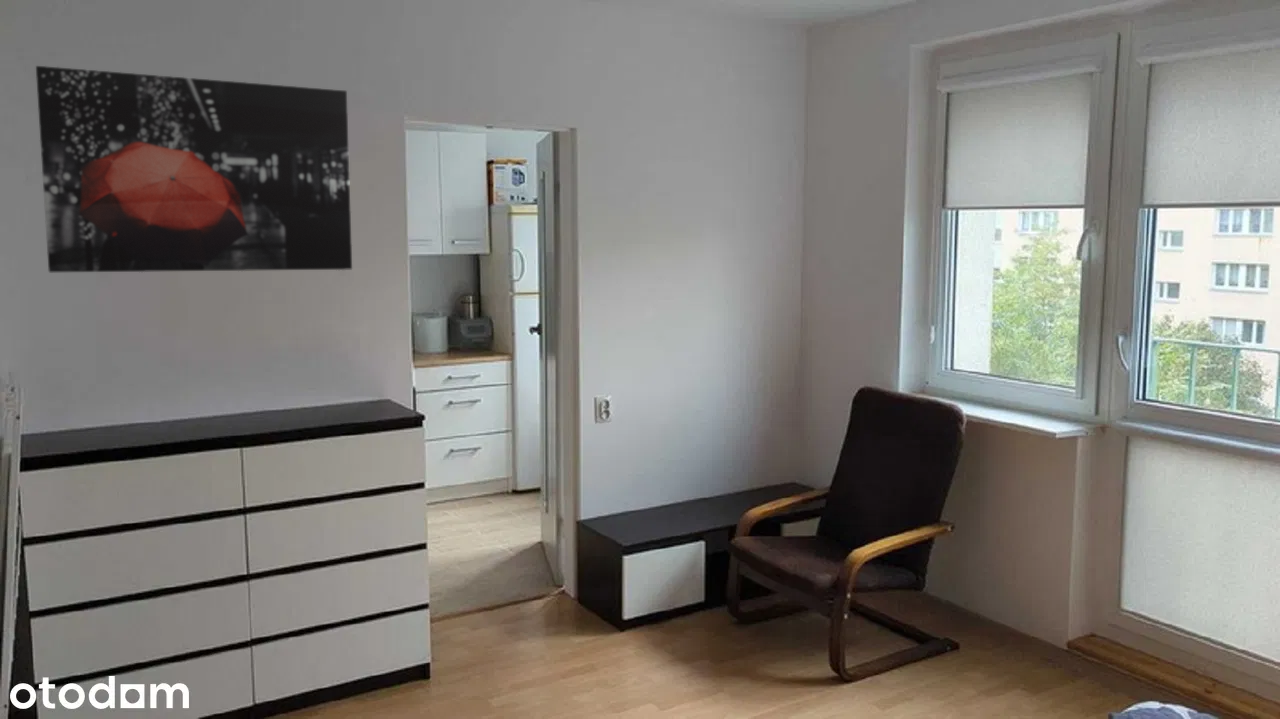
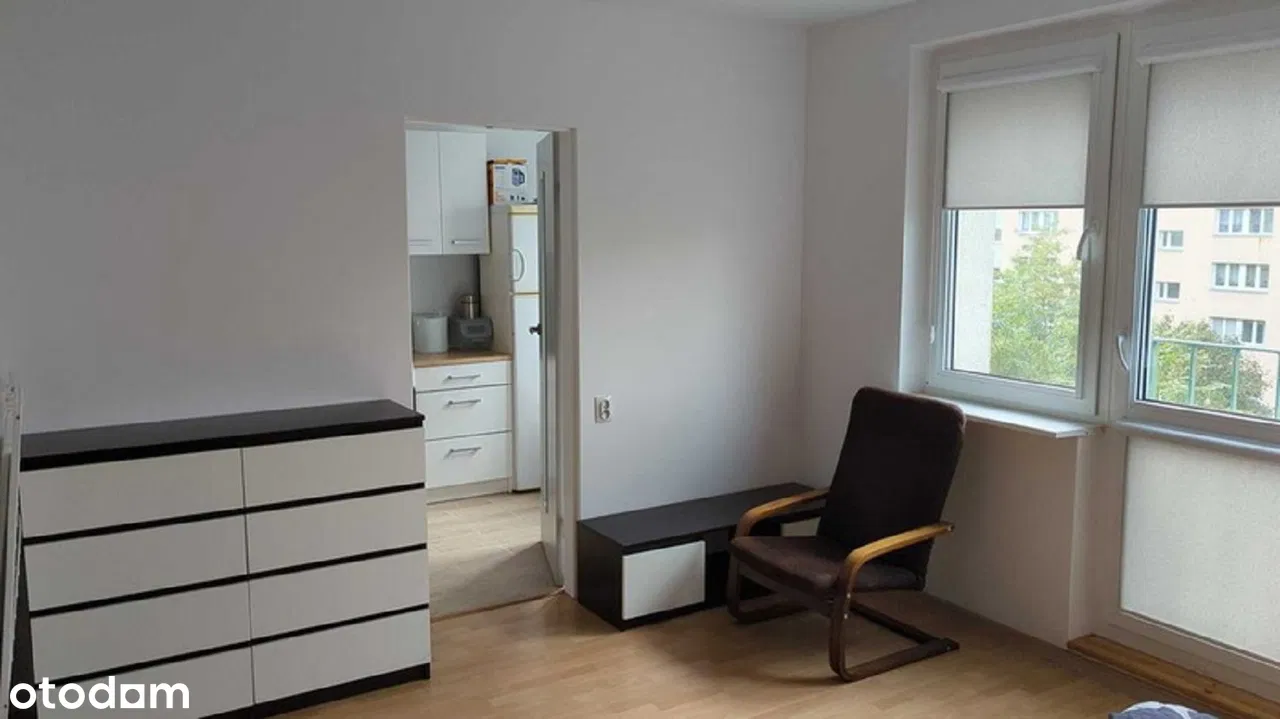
- wall art [35,65,353,273]
